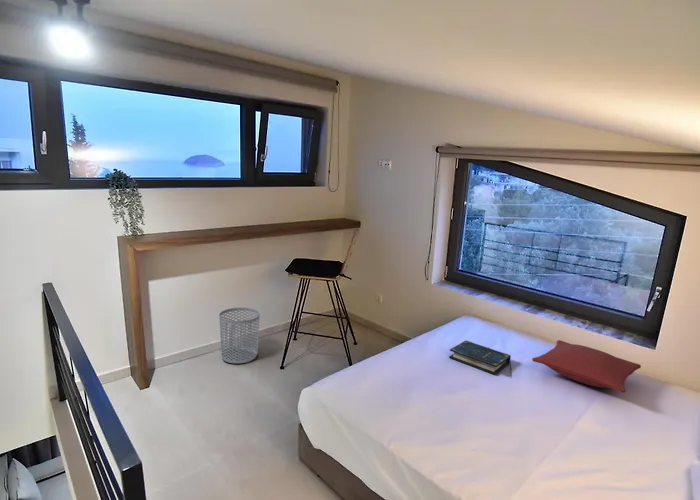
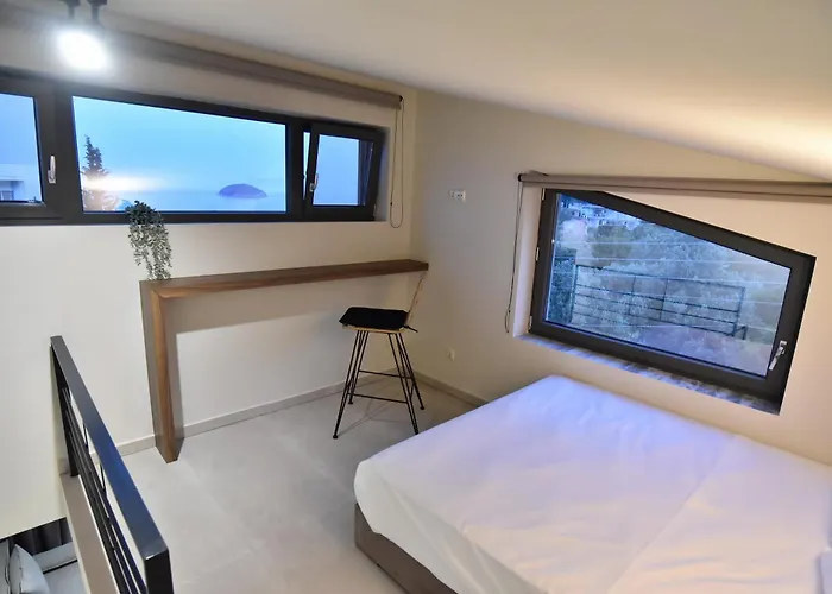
- book [448,339,512,376]
- pillow [531,339,642,394]
- waste bin [218,306,261,364]
